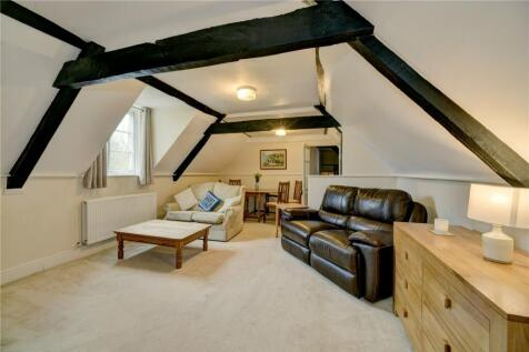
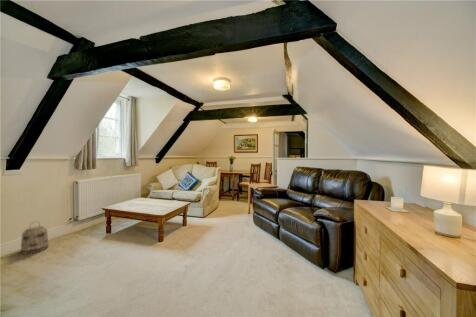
+ basket [20,220,50,255]
